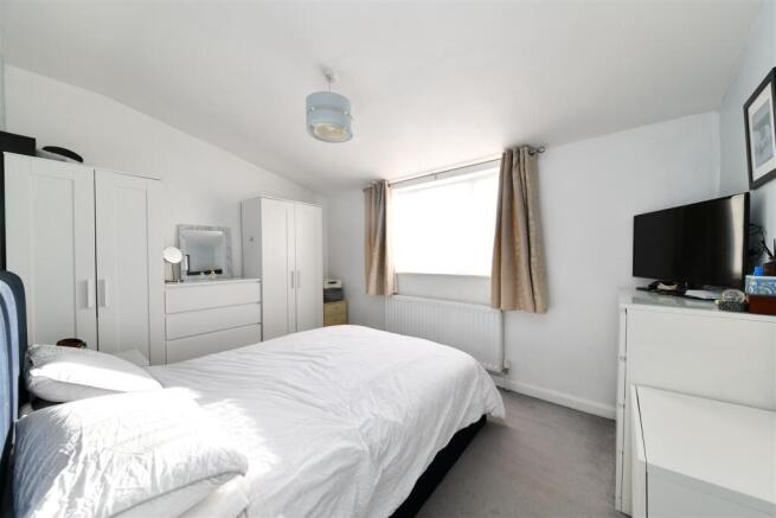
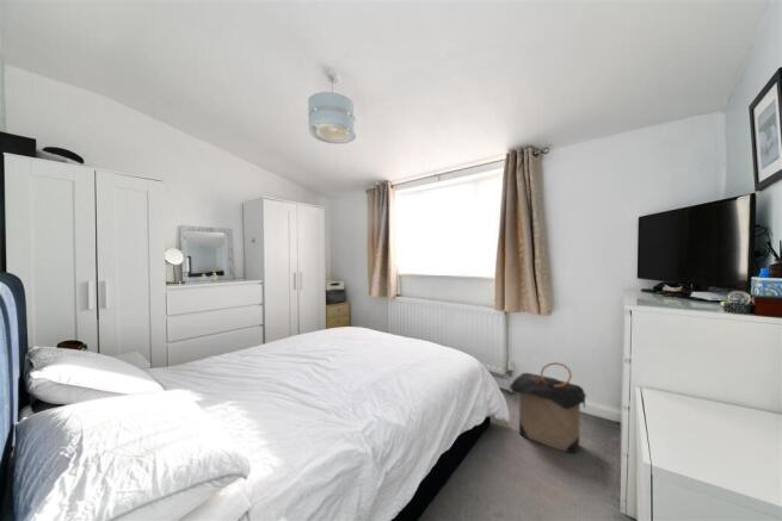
+ laundry hamper [509,361,587,454]
